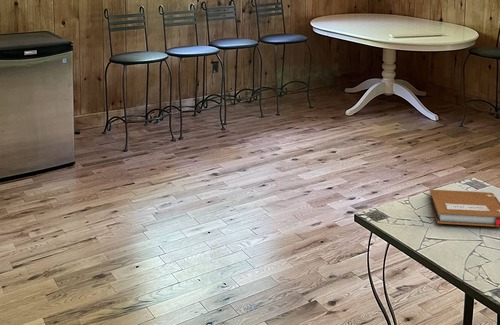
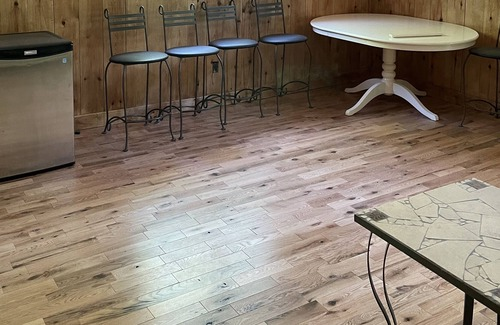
- notebook [429,189,500,228]
